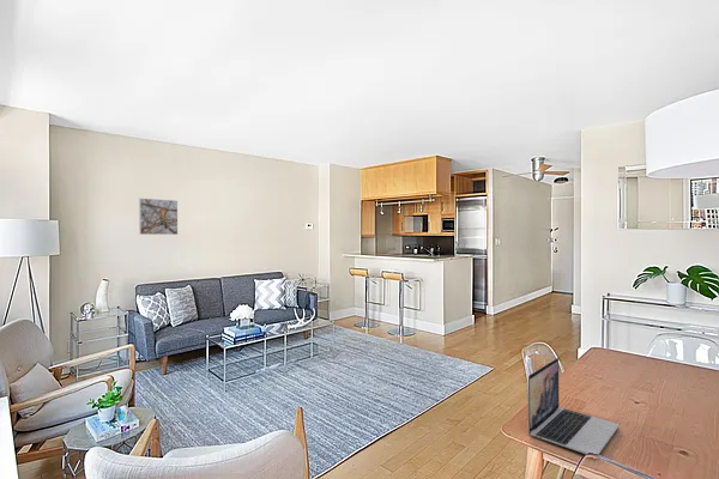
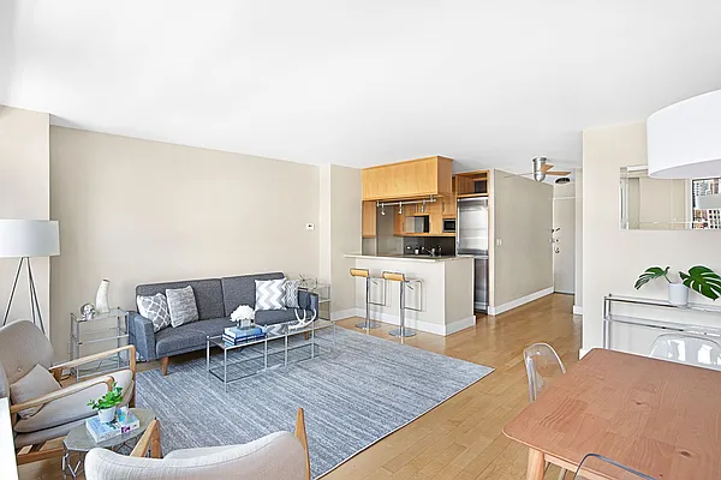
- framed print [138,198,179,236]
- laptop [527,357,620,455]
